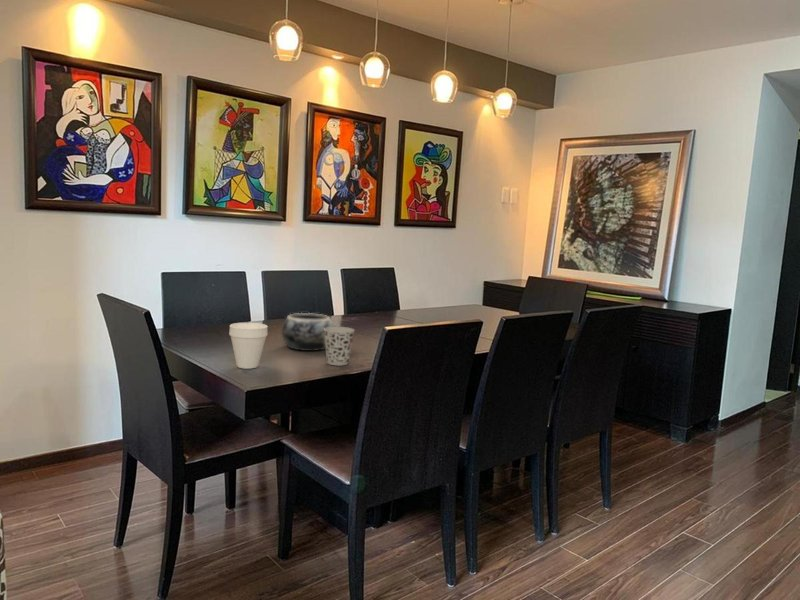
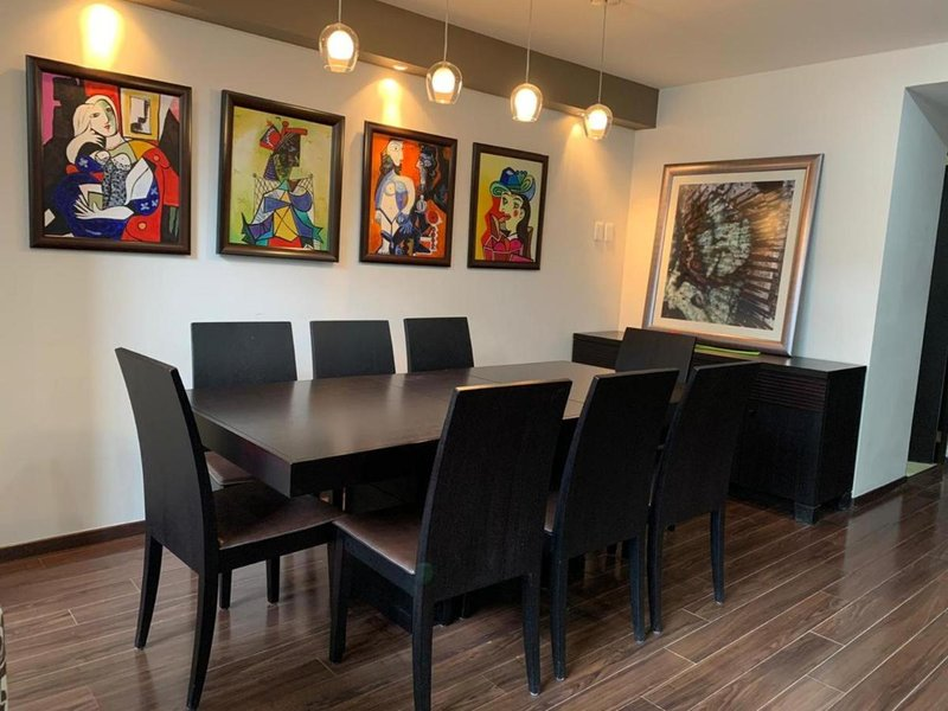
- cup [228,322,269,370]
- cup [324,326,356,366]
- decorative bowl [281,312,335,352]
